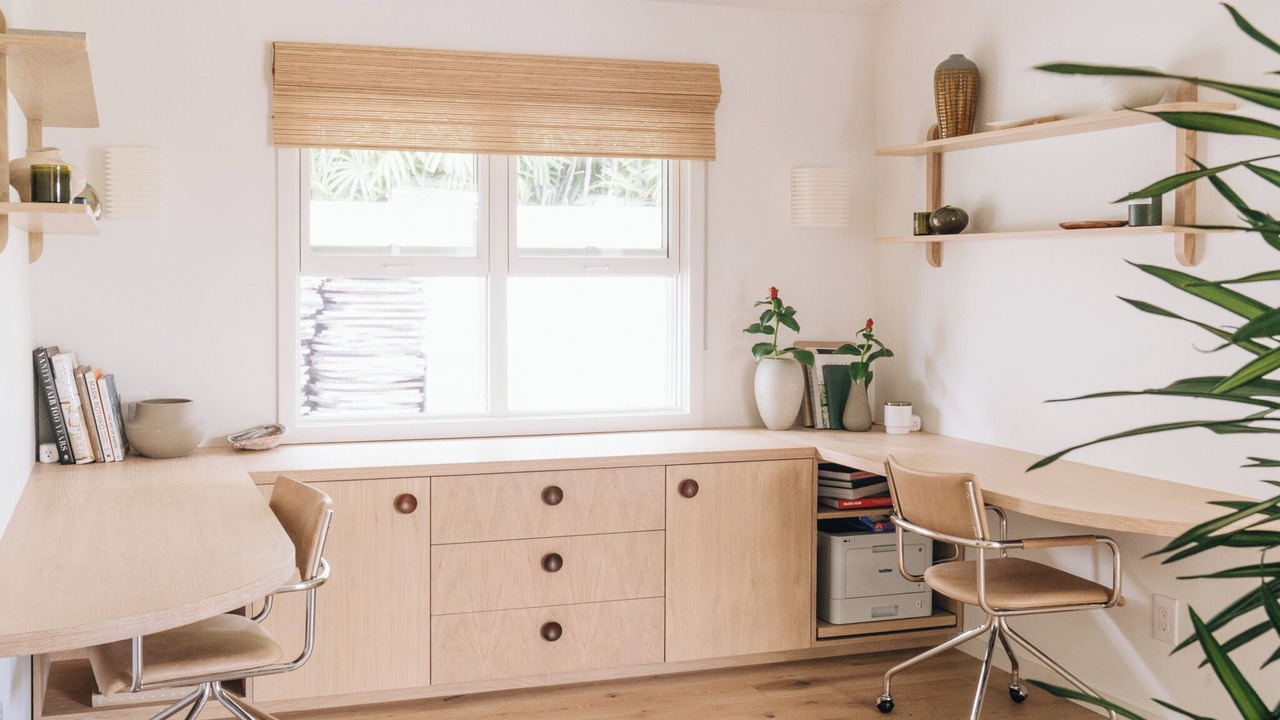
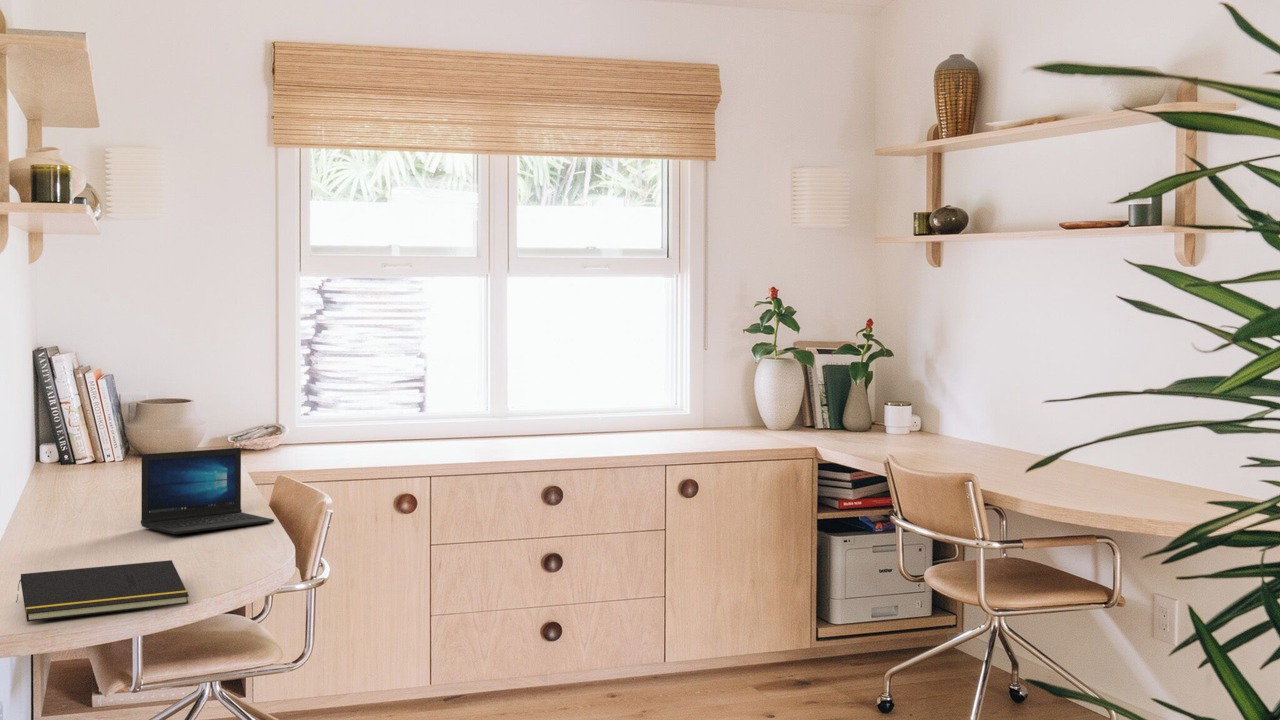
+ notepad [15,559,190,623]
+ laptop [140,447,275,535]
